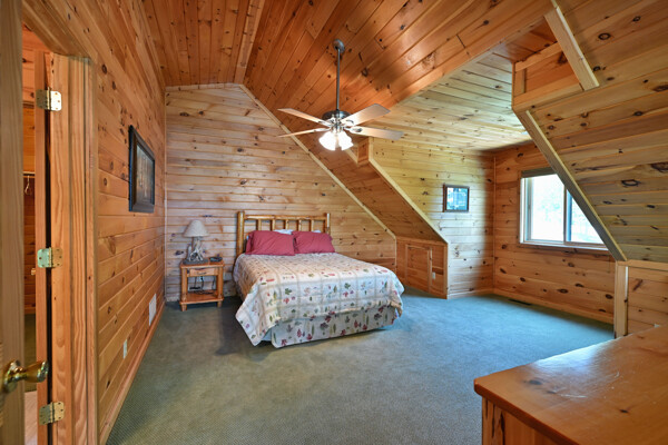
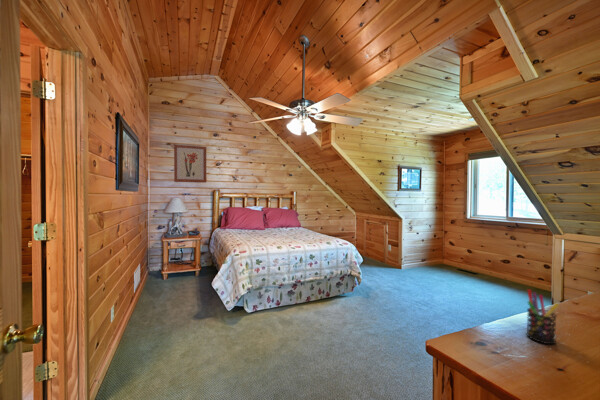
+ pen holder [526,288,560,345]
+ wall art [173,144,207,184]
